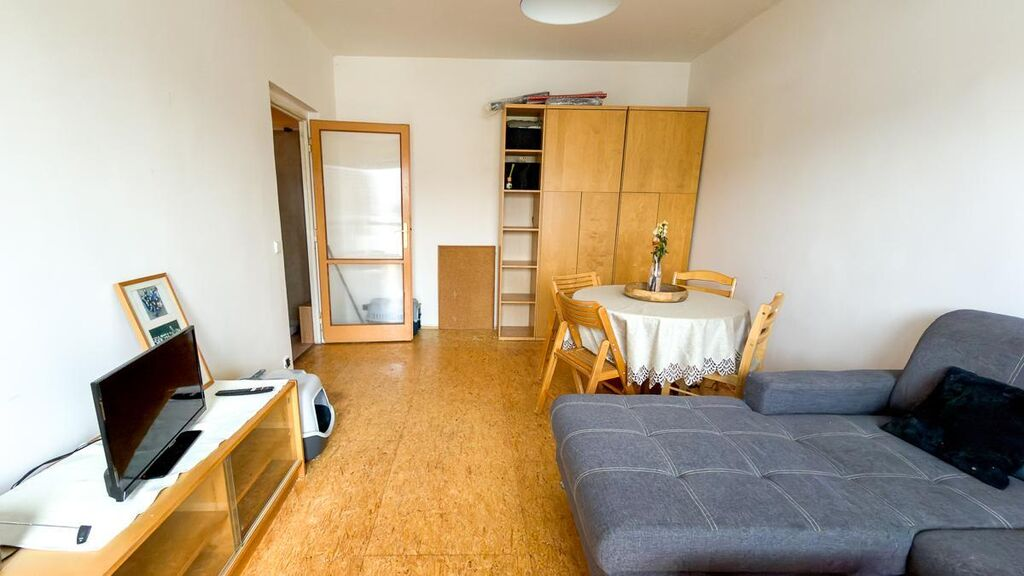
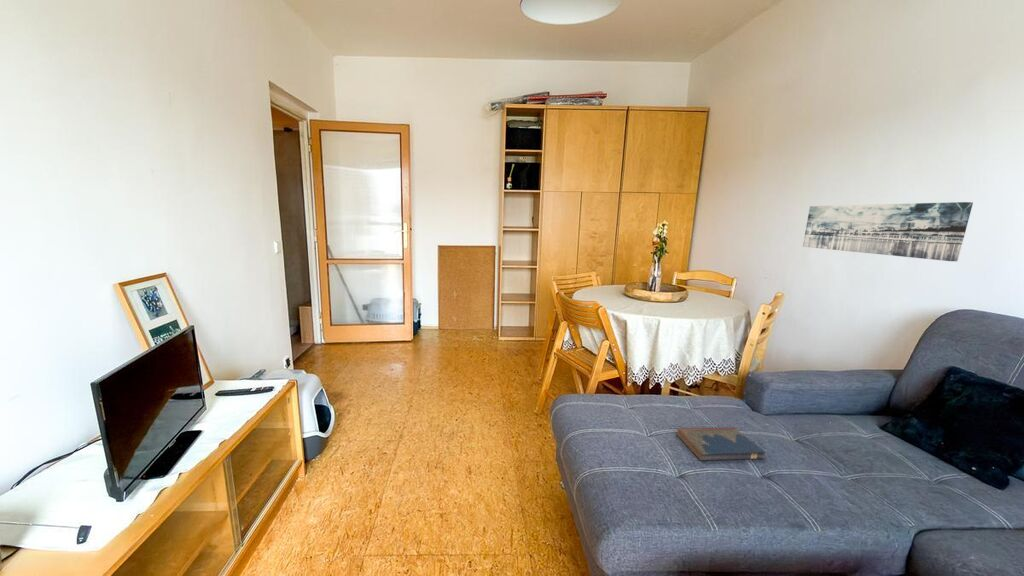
+ hardcover book [676,426,766,462]
+ wall art [802,201,974,262]
